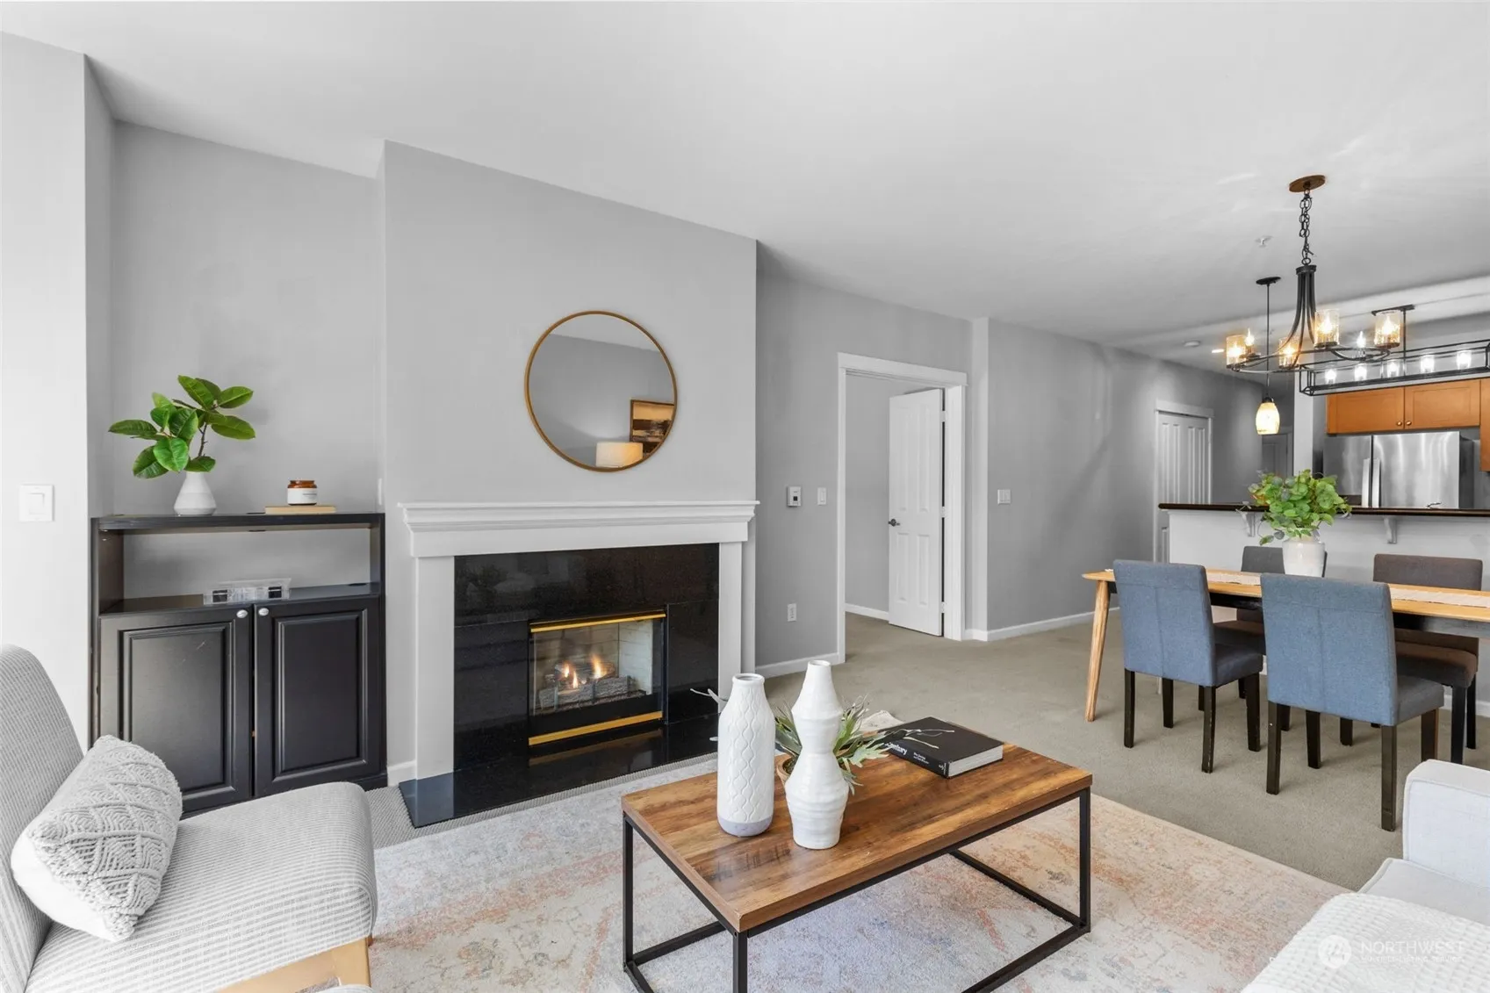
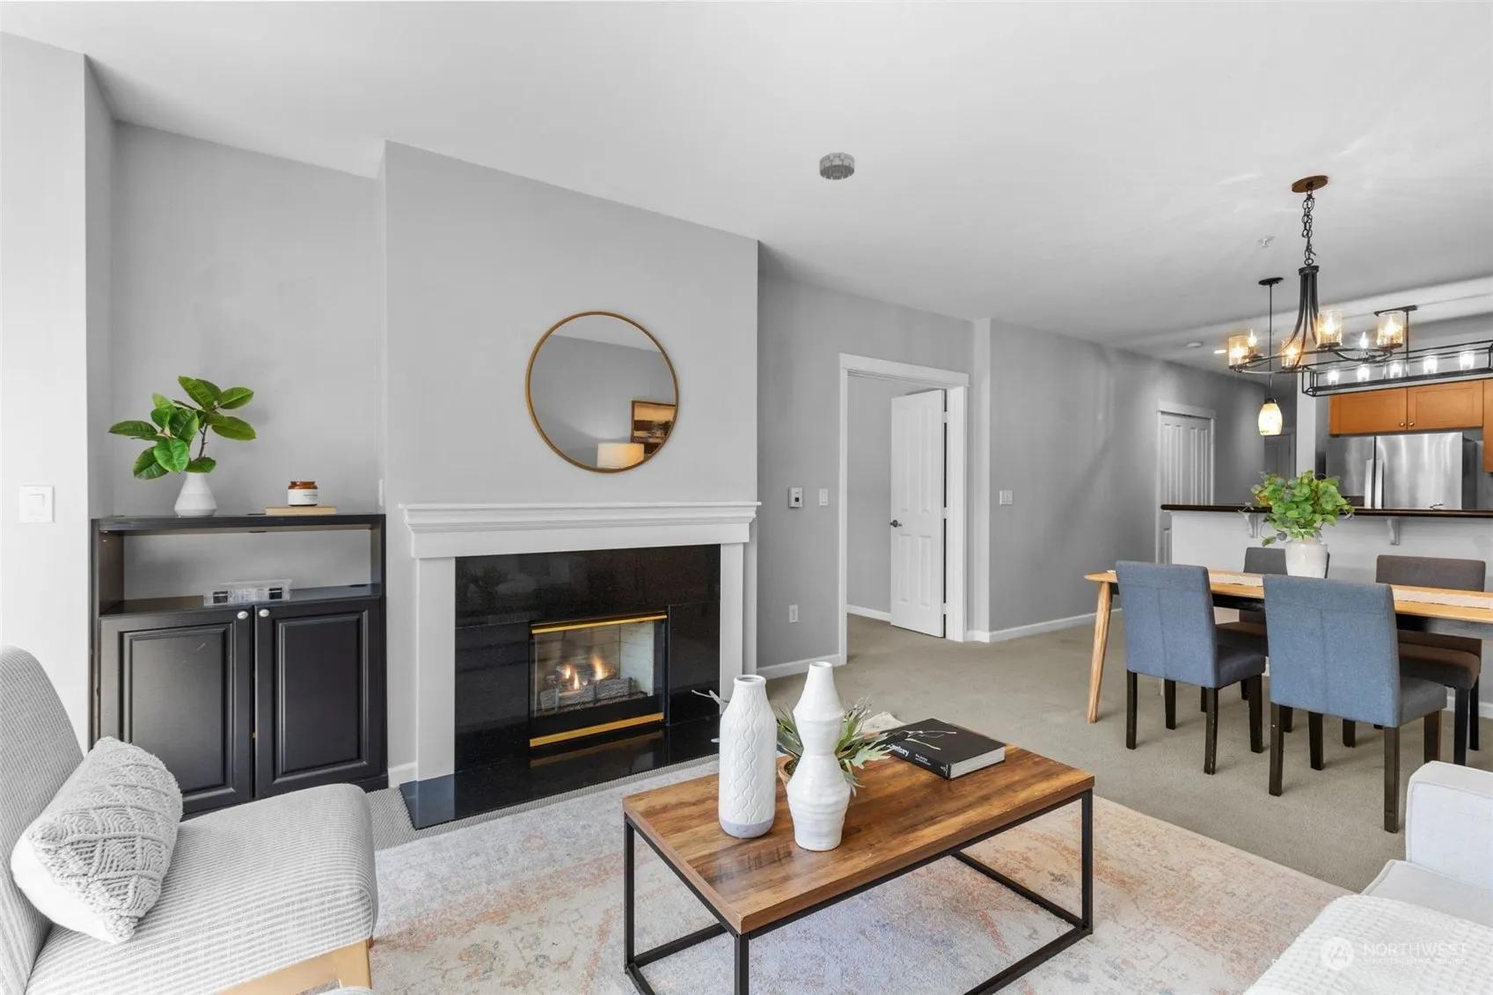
+ smoke detector [819,151,855,180]
